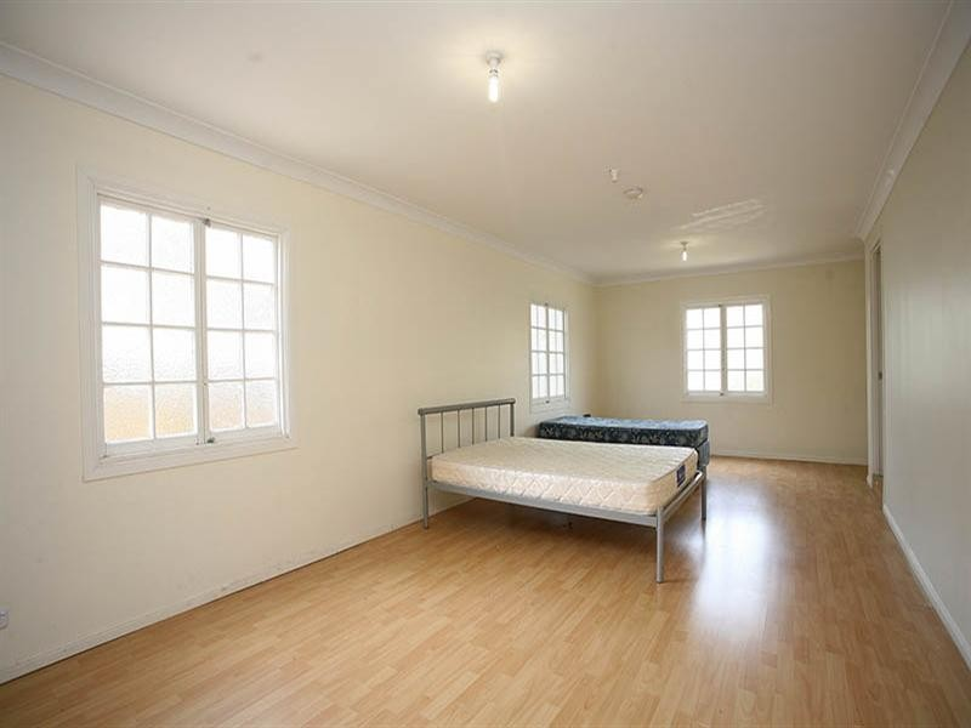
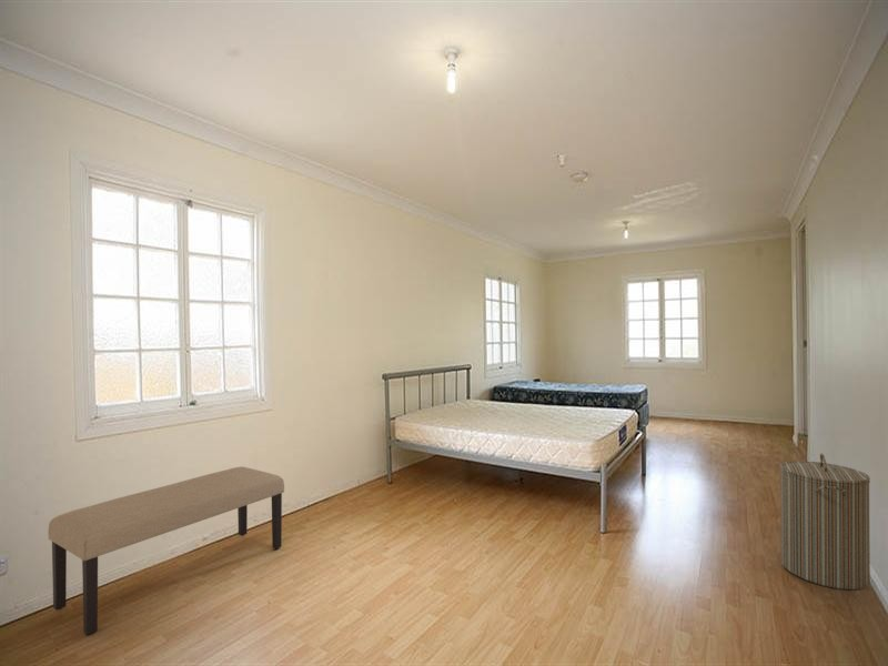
+ laundry hamper [778,453,871,591]
+ bench [47,466,285,636]
